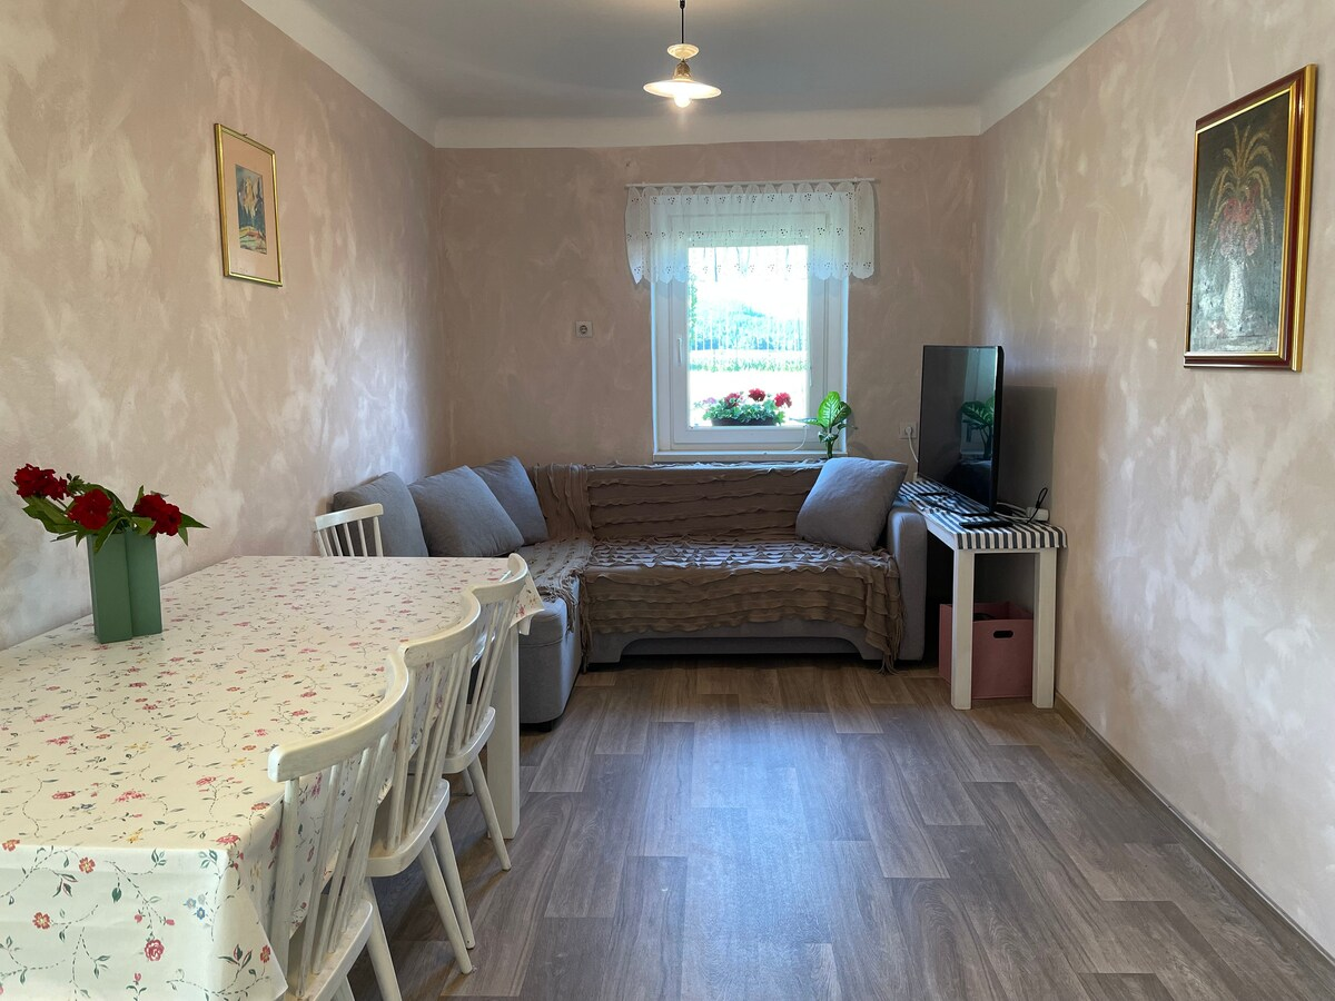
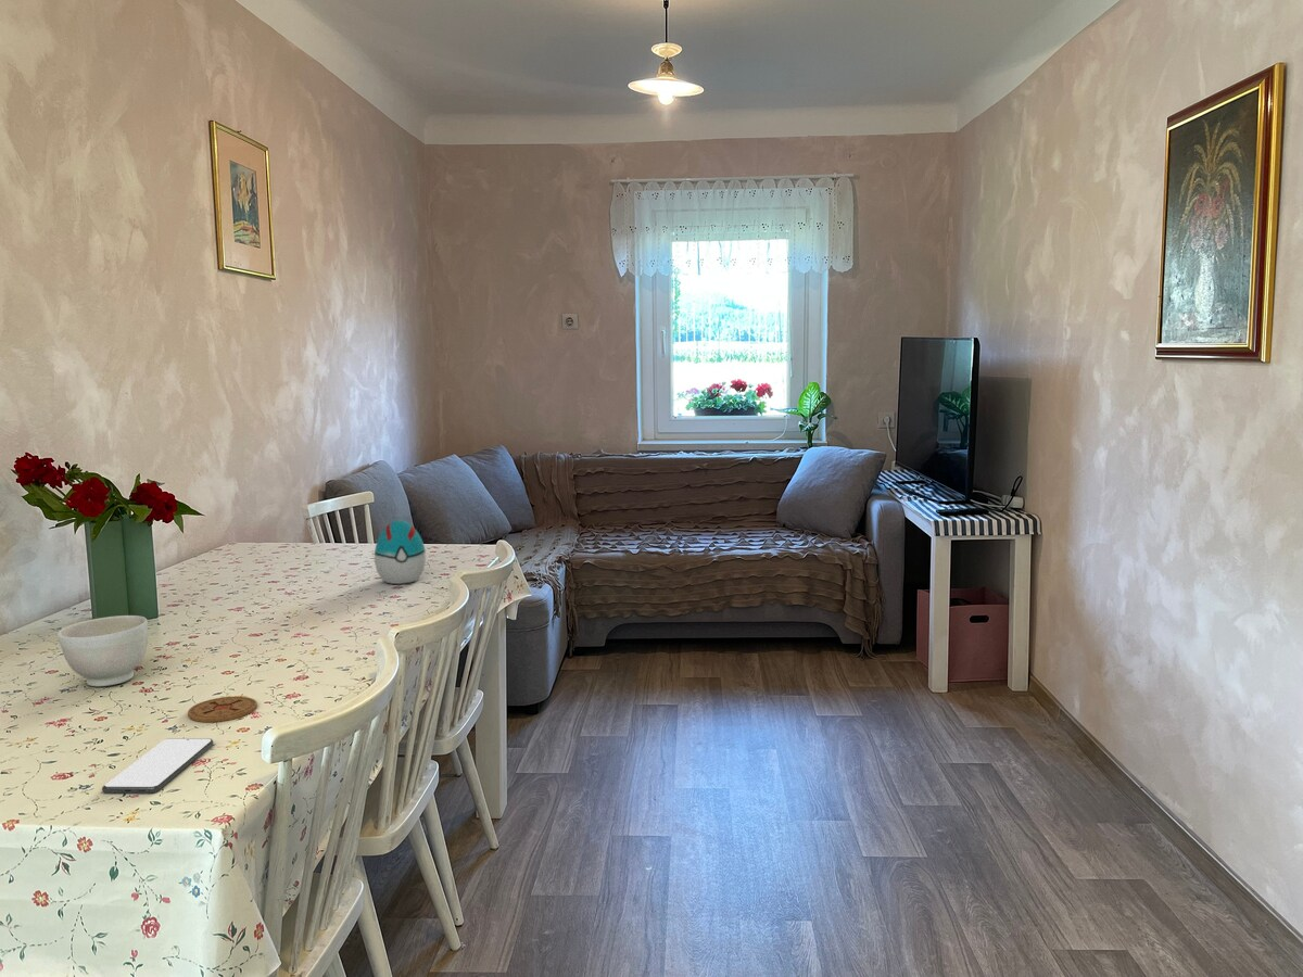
+ coaster [187,696,258,723]
+ decorative egg [374,519,427,585]
+ bowl [56,614,149,687]
+ smartphone [101,737,214,795]
